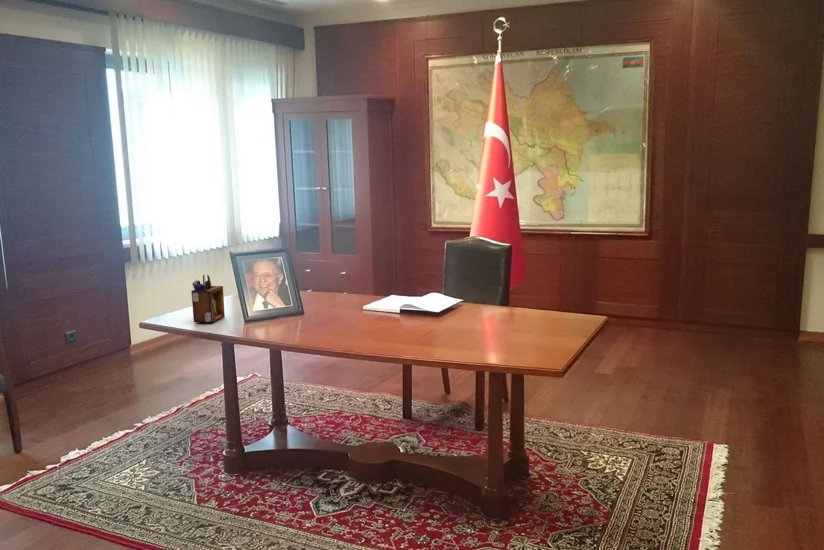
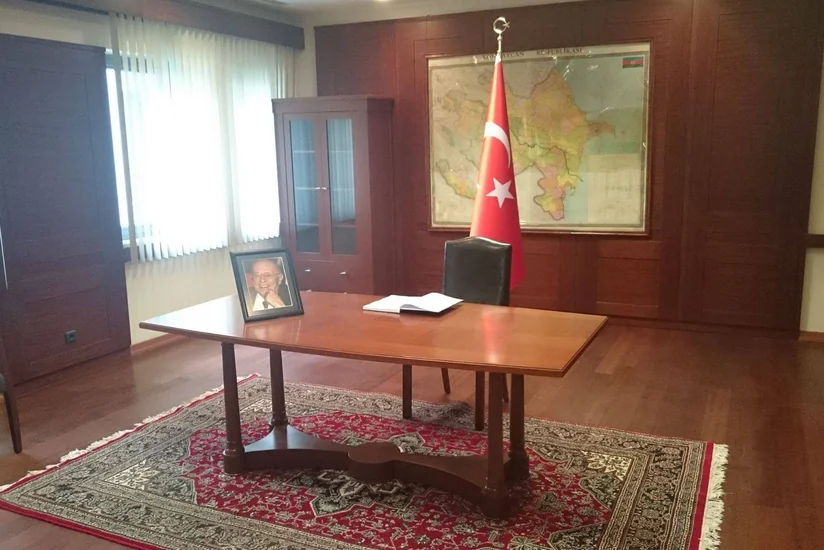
- desk organizer [190,274,226,324]
